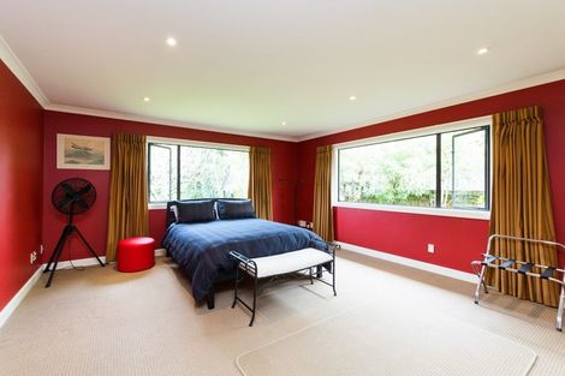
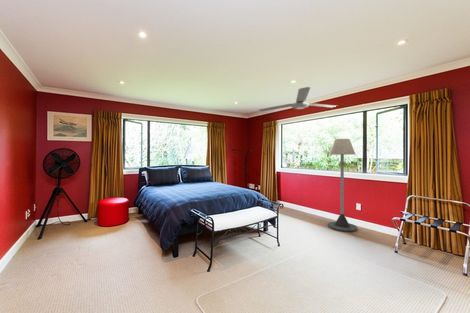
+ ceiling fan [258,86,337,112]
+ floor lamp [327,138,359,233]
